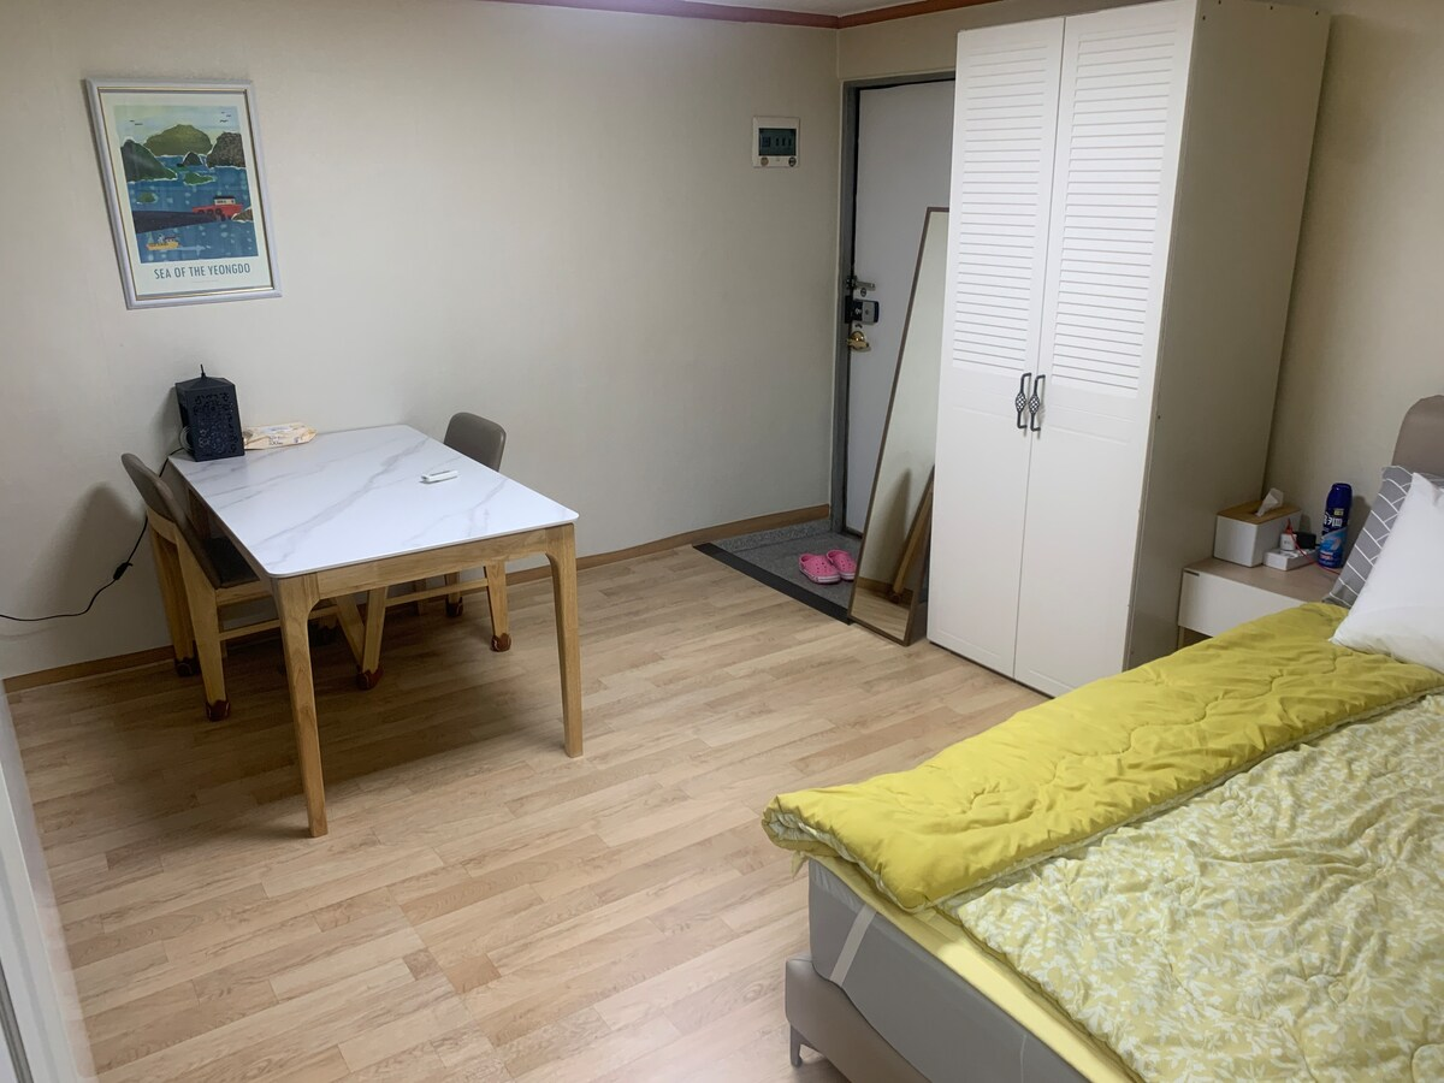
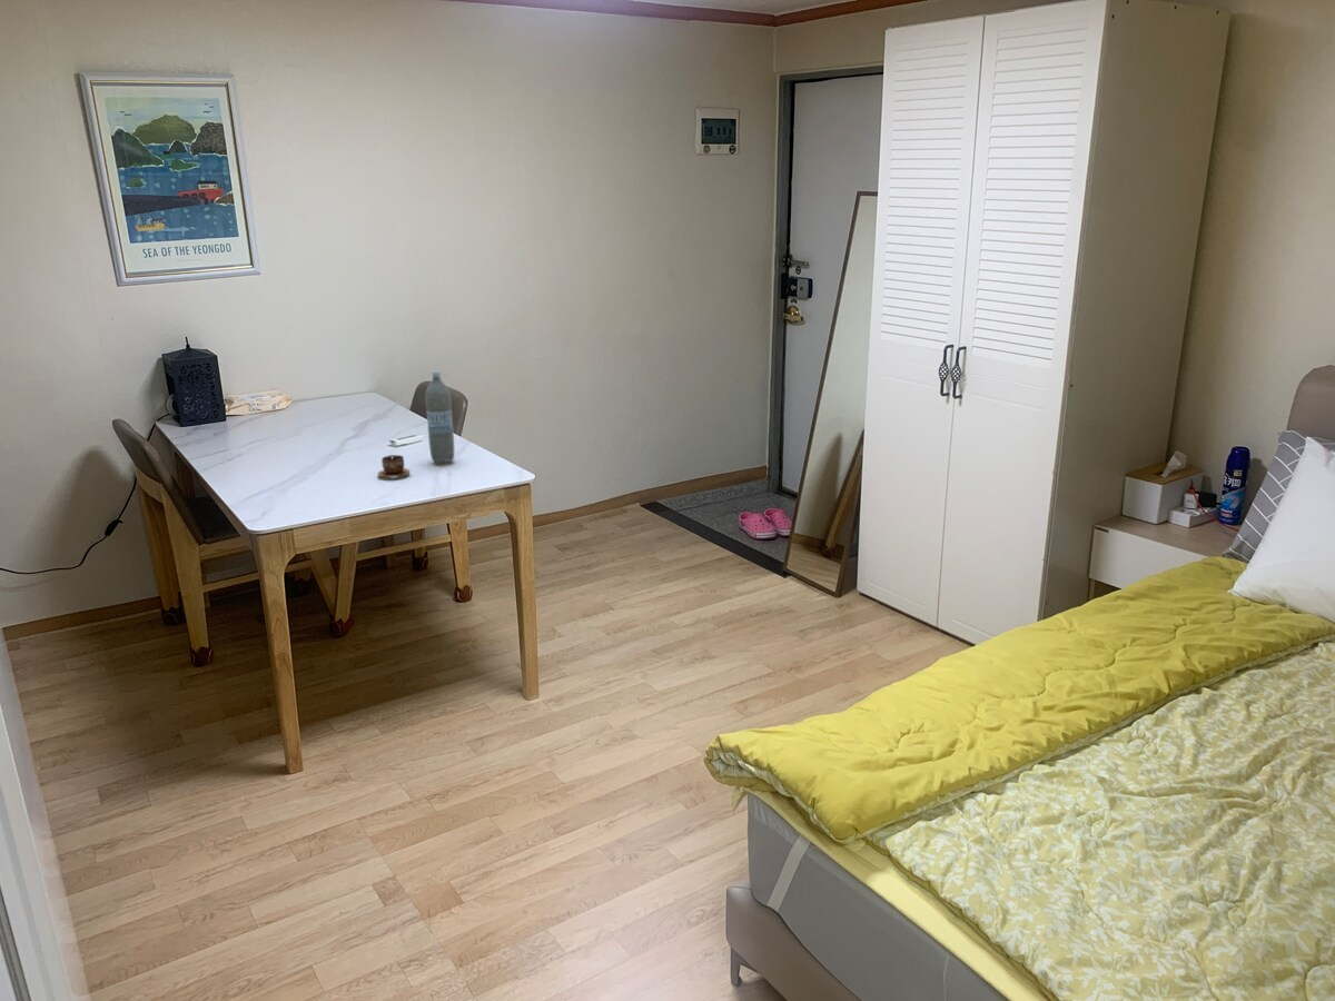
+ water bottle [425,370,455,464]
+ cup [376,454,412,478]
